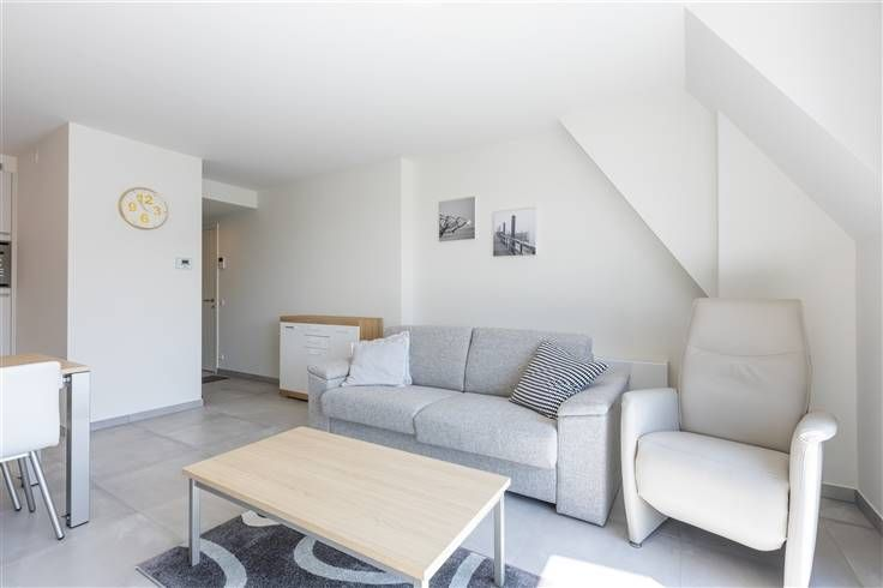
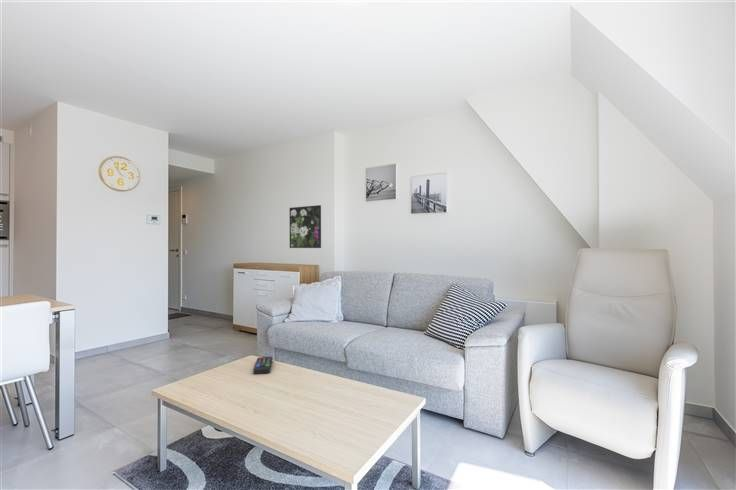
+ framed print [289,204,322,249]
+ remote control [252,355,274,375]
